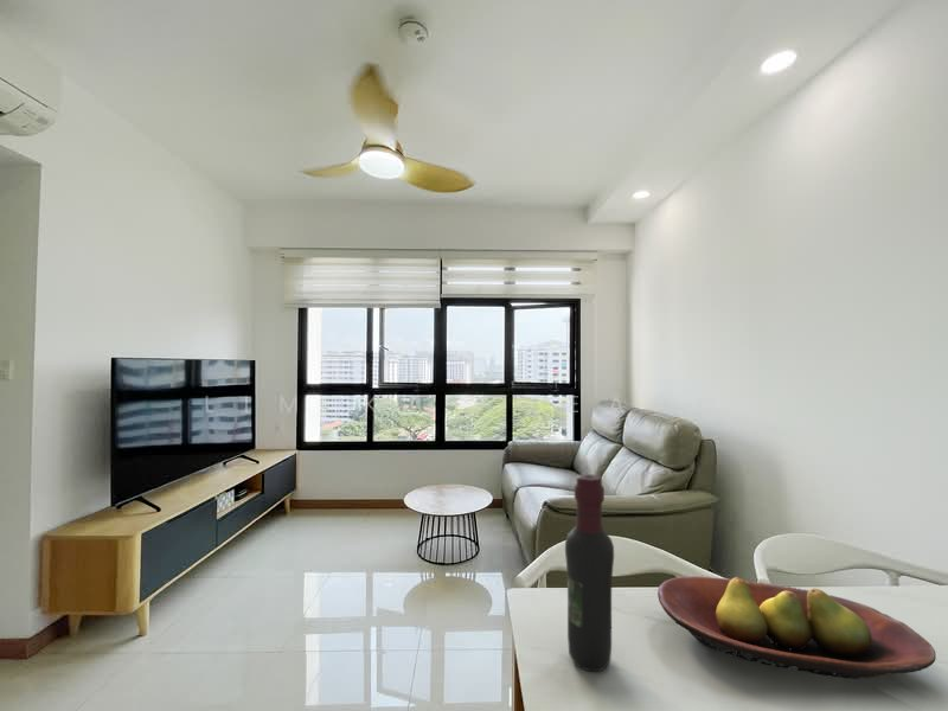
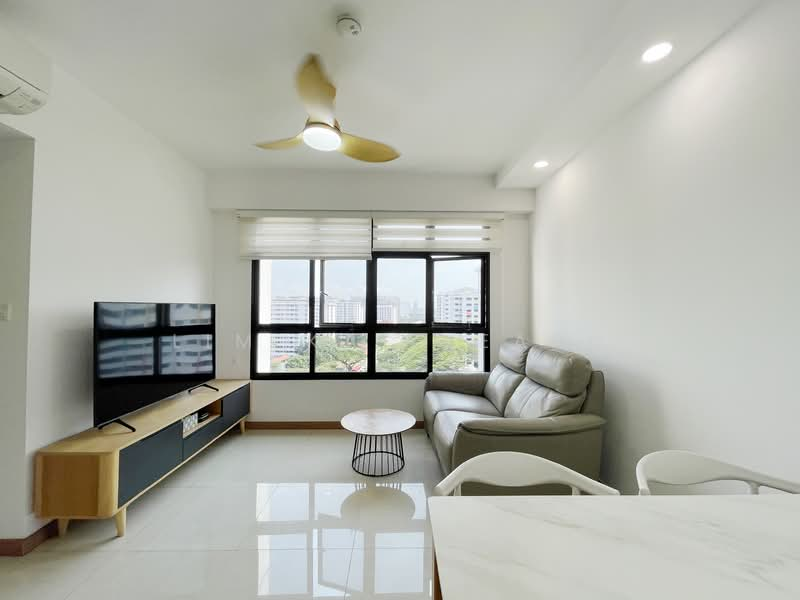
- wine bottle [564,473,615,673]
- fruit bowl [656,575,937,680]
